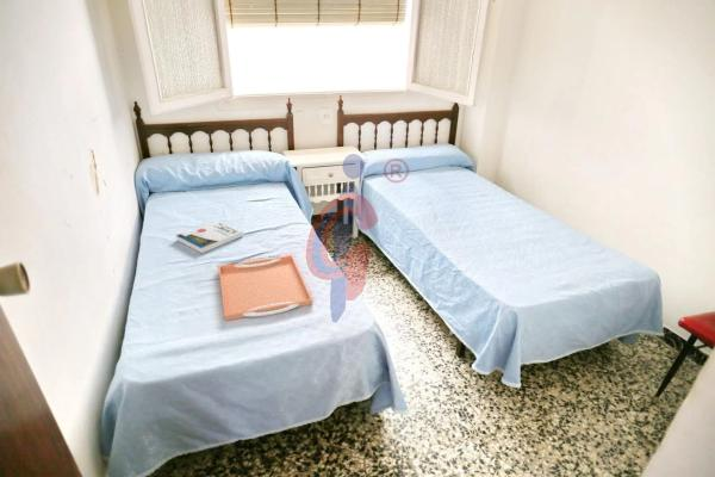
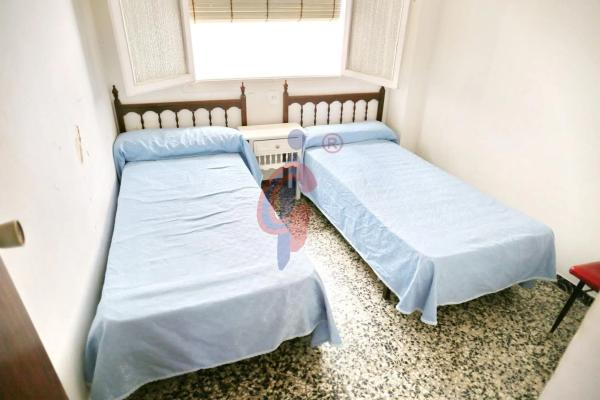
- book [175,219,244,254]
- serving tray [218,254,313,322]
